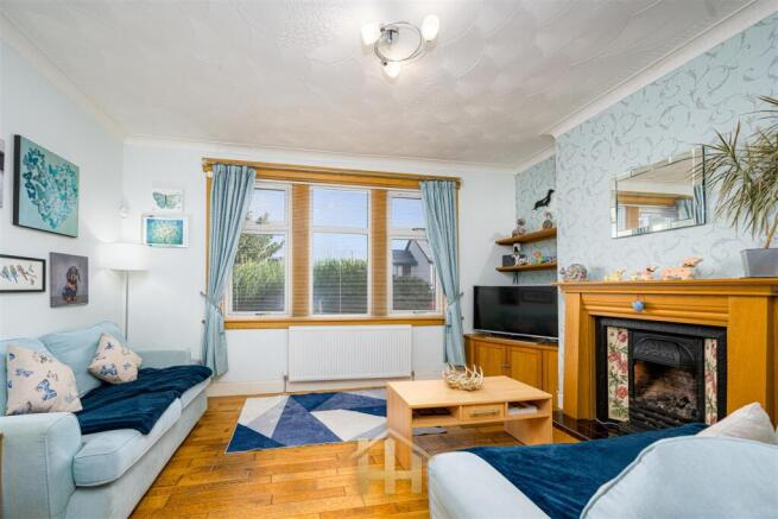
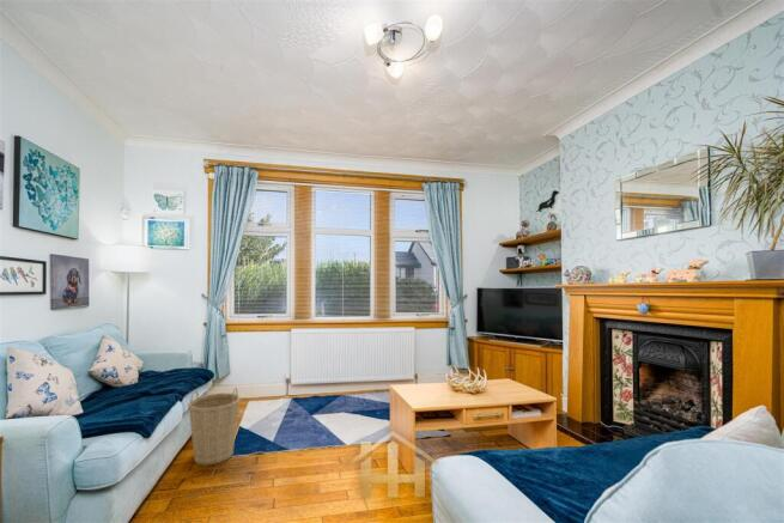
+ basket [187,387,242,466]
